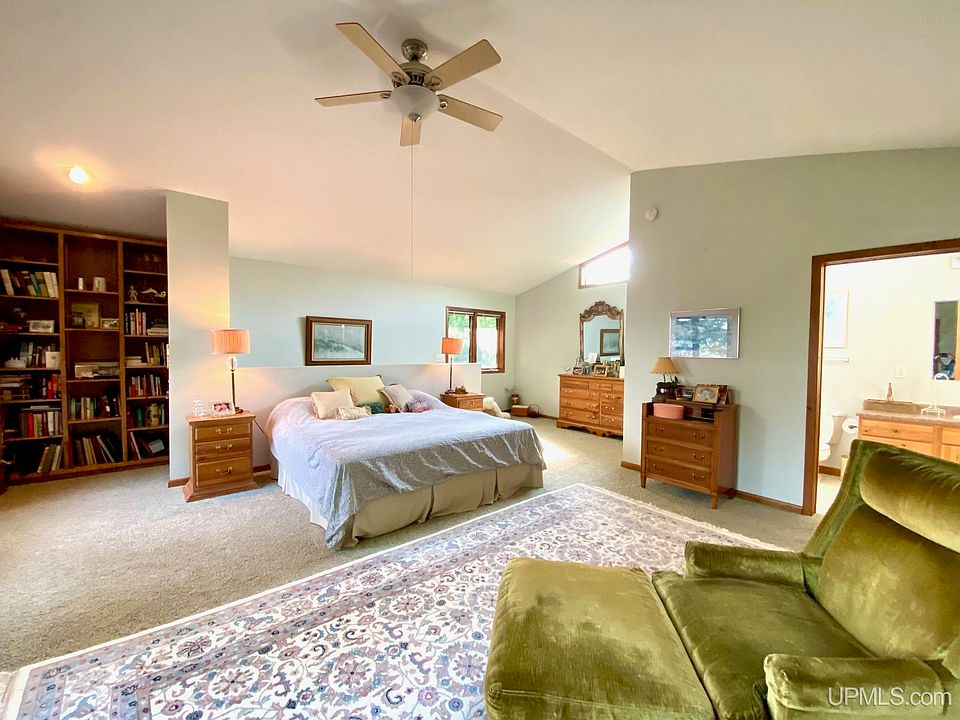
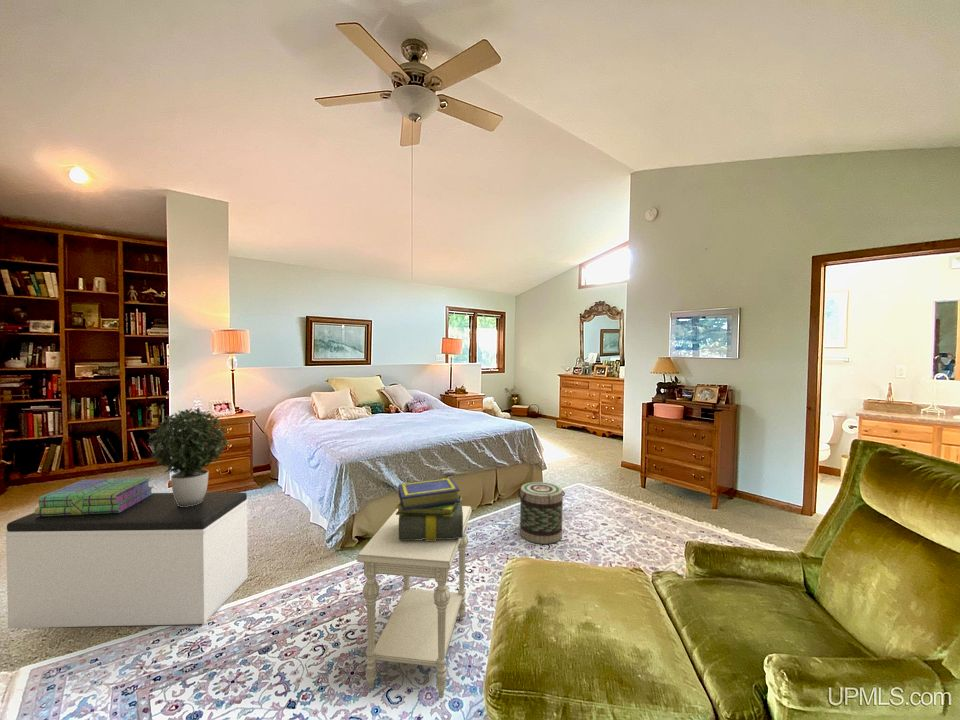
+ bench [4,491,249,629]
+ stack of books [34,477,154,517]
+ side table [356,505,472,699]
+ stack of books [394,477,463,541]
+ potted plant [147,407,229,507]
+ basket [517,481,566,545]
